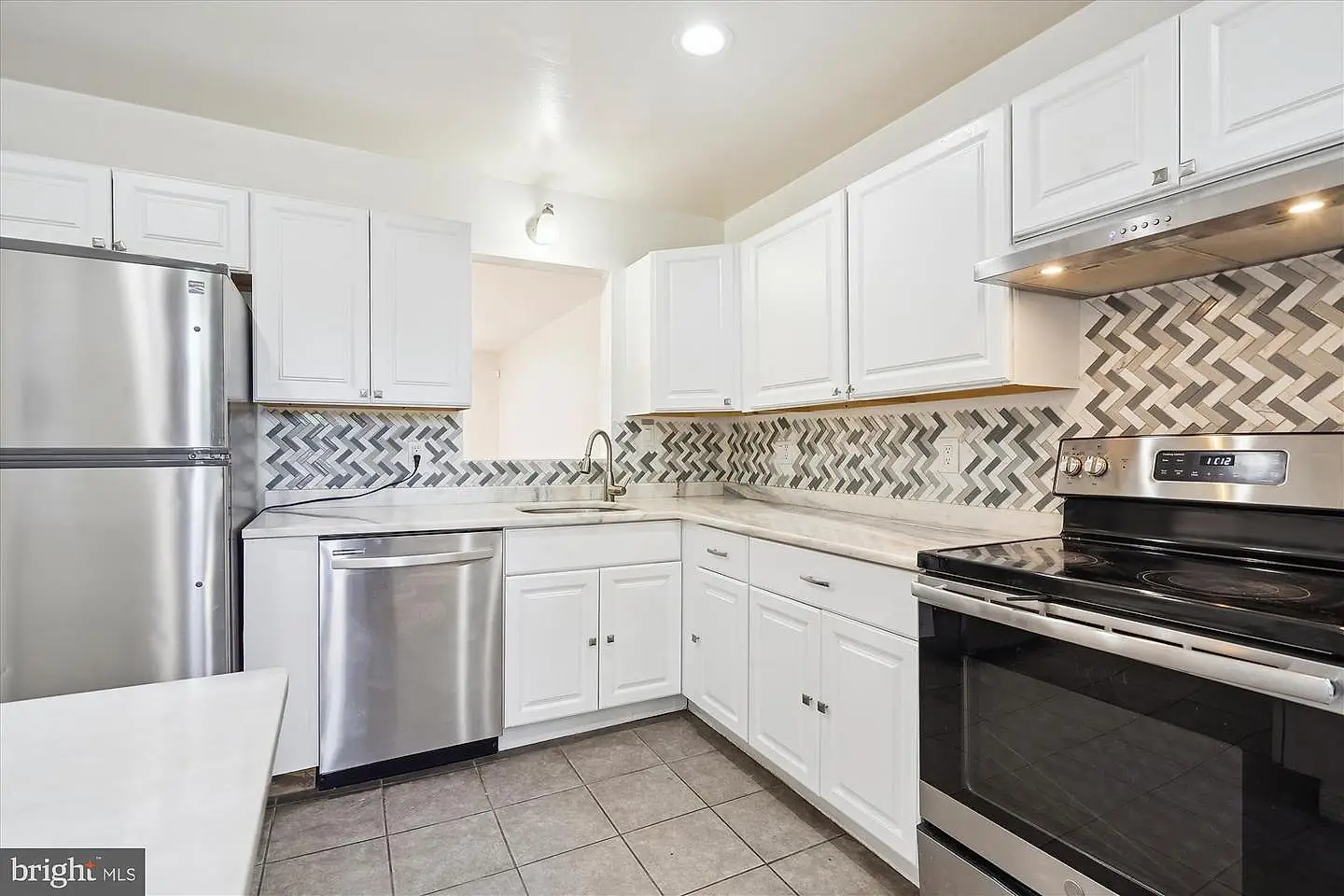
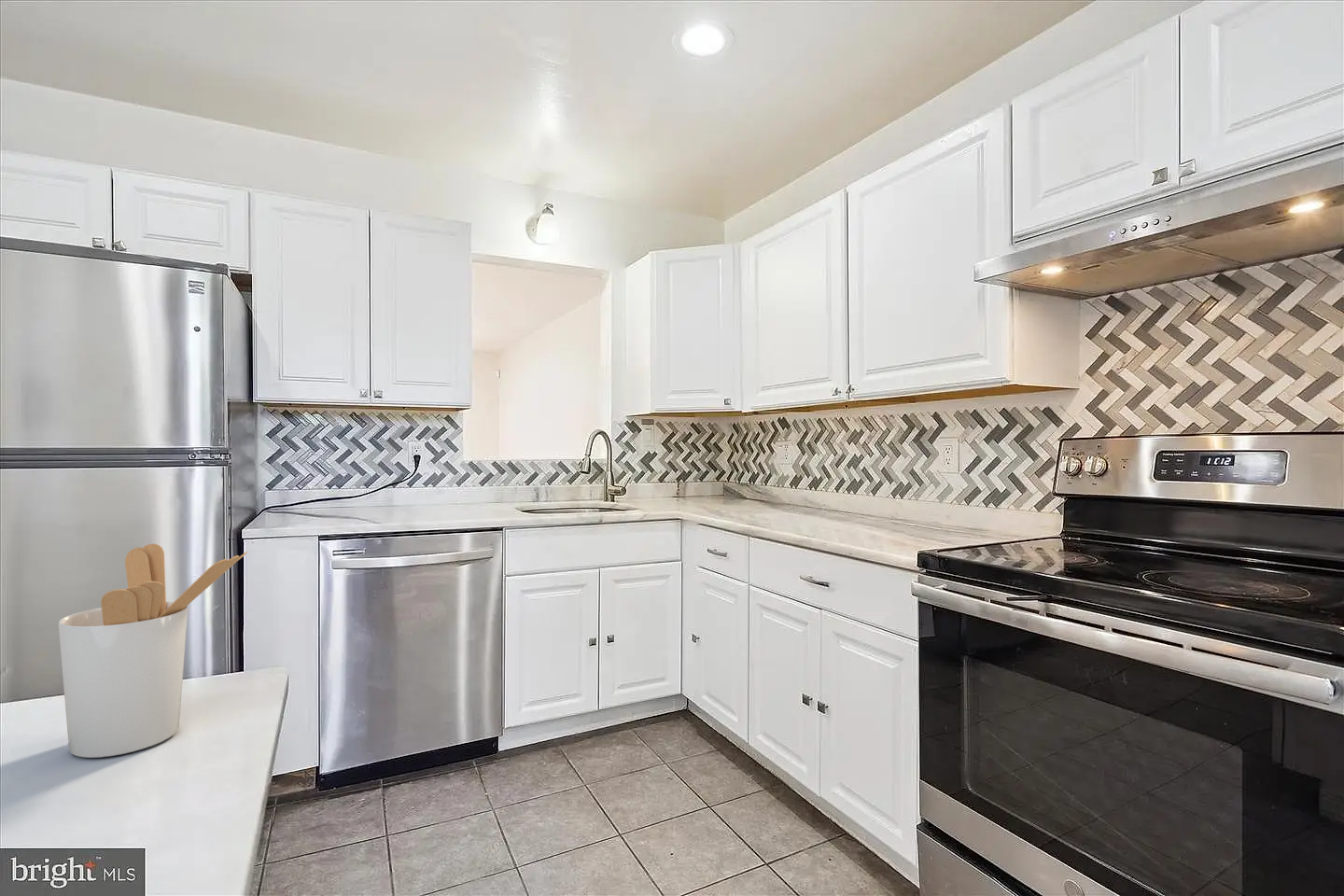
+ utensil holder [58,543,248,759]
